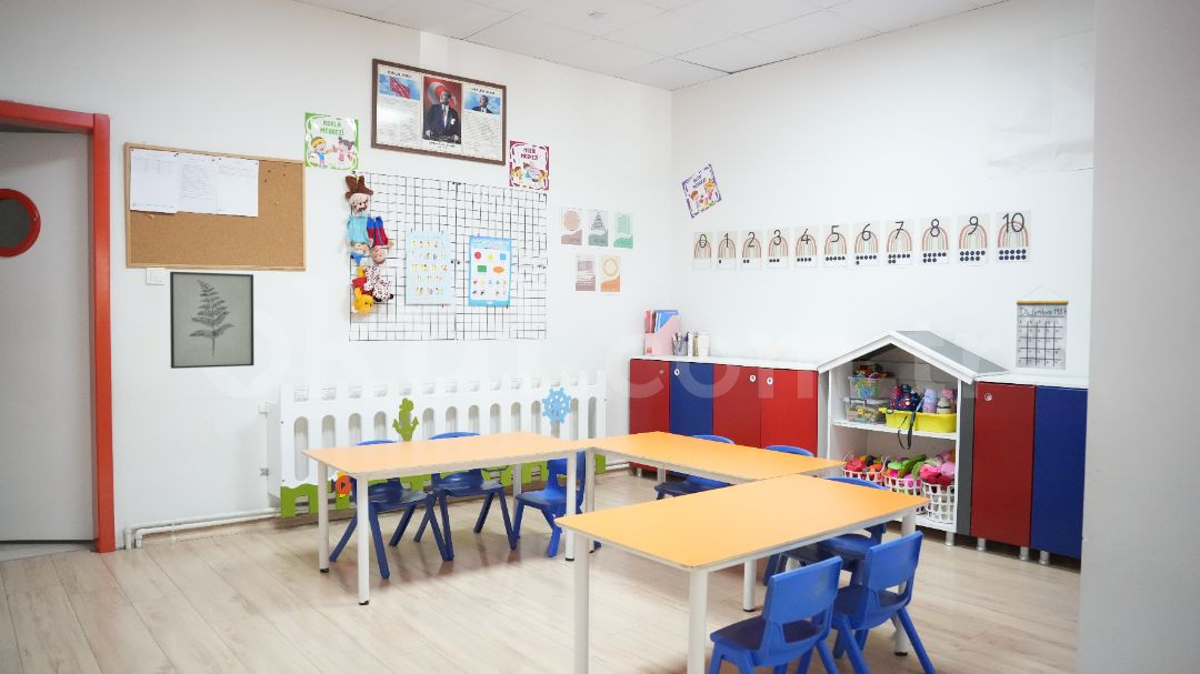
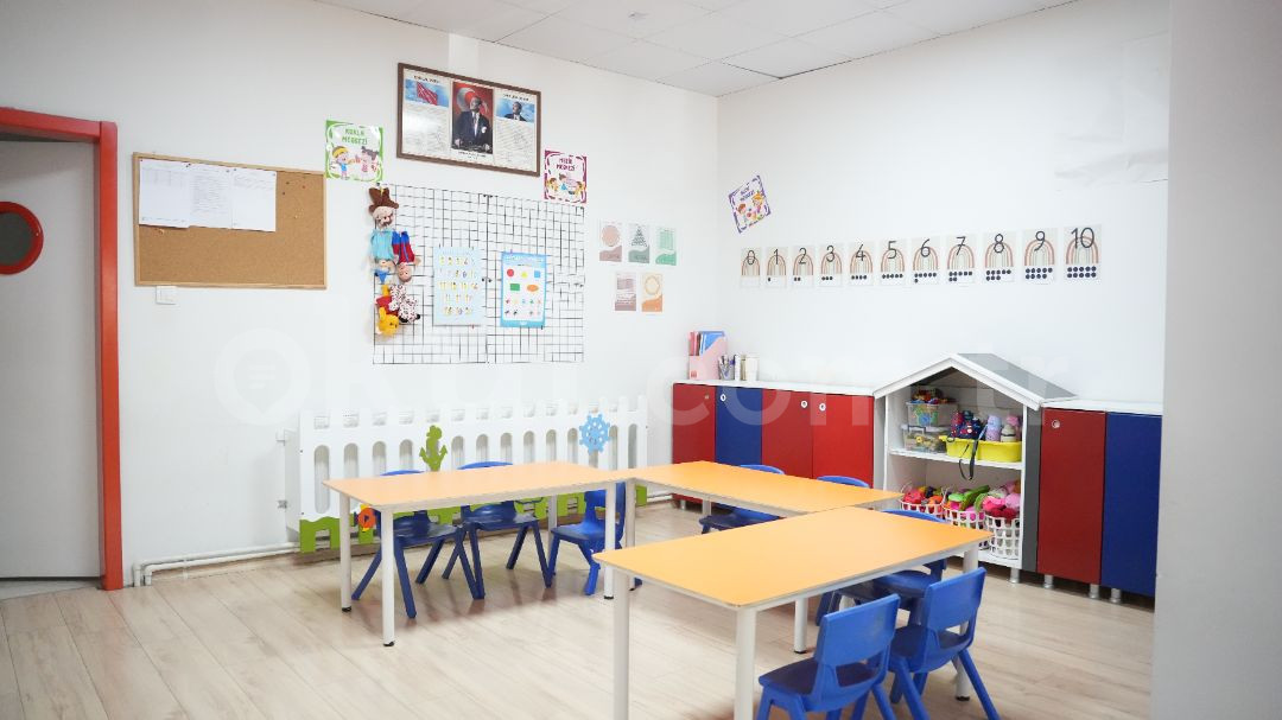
- calendar [1014,285,1070,371]
- wall art [169,271,256,370]
